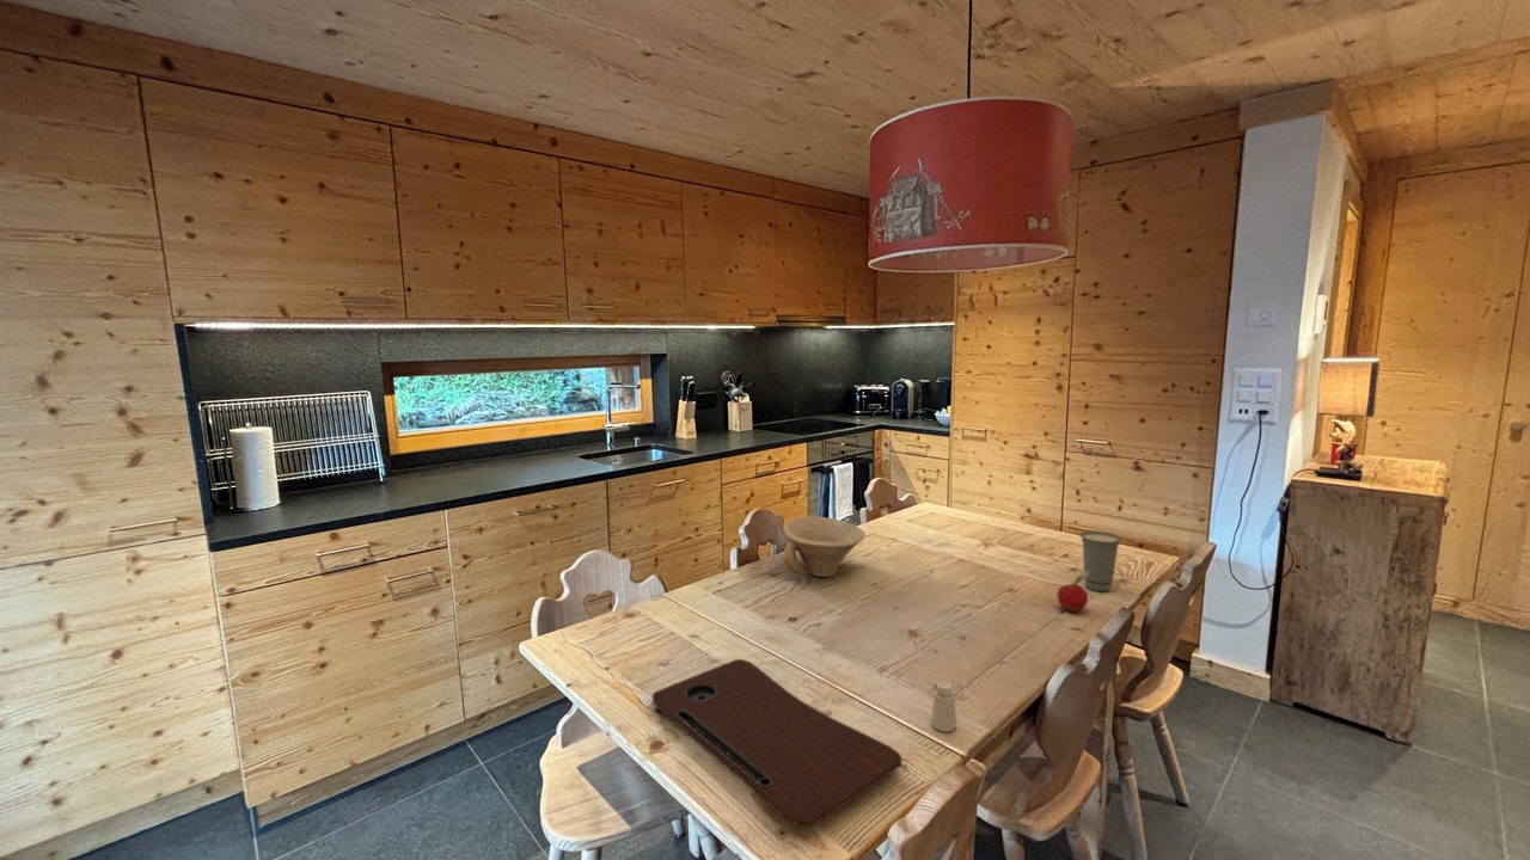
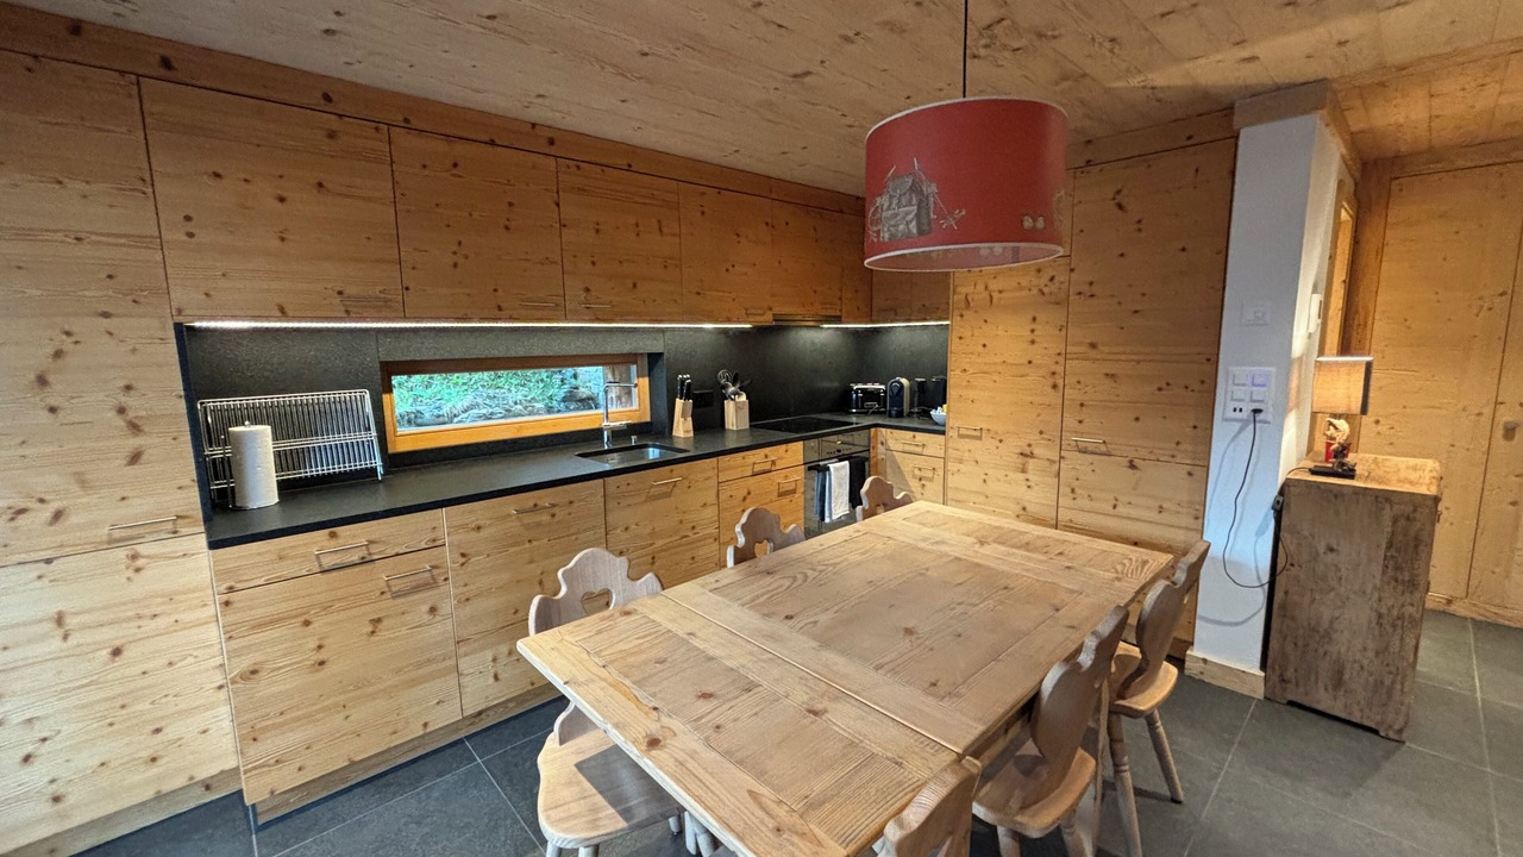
- cutting board [651,658,902,828]
- cup [1078,530,1124,592]
- saltshaker [930,680,957,733]
- fruit [1055,571,1089,613]
- bowl [783,516,867,578]
